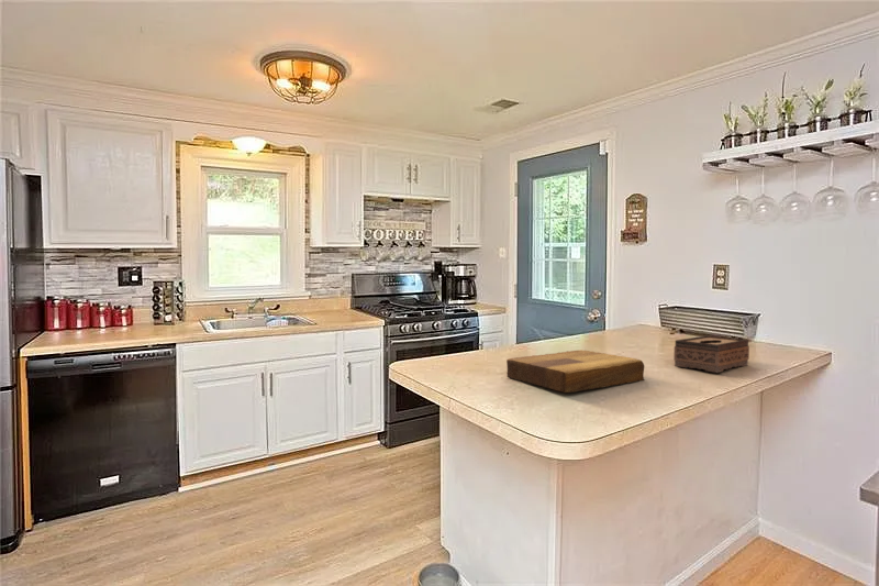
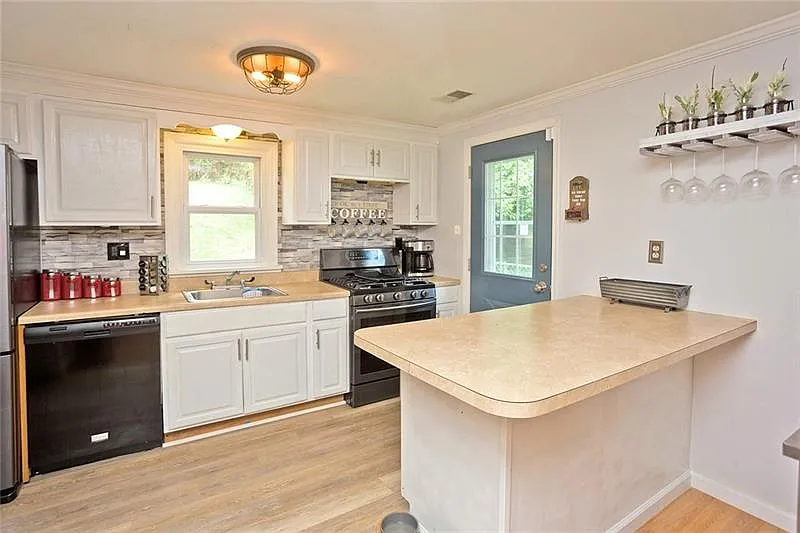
- tissue box [672,334,750,374]
- cutting board [505,349,645,394]
